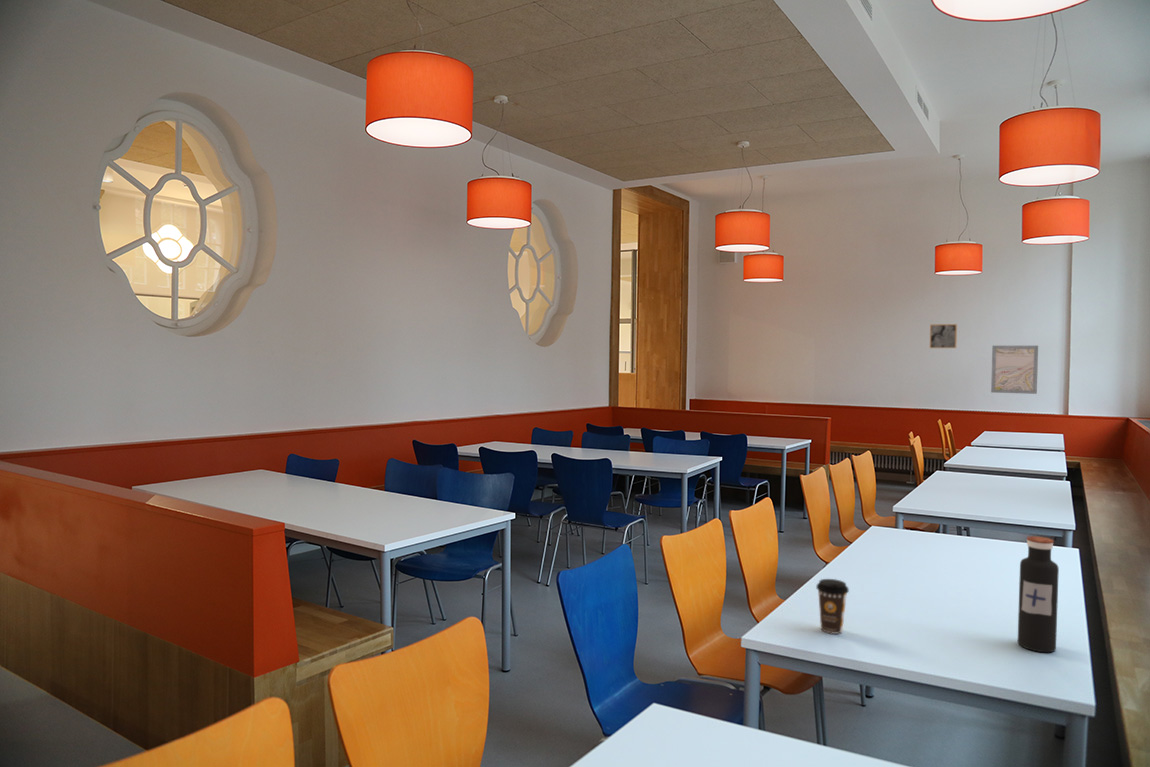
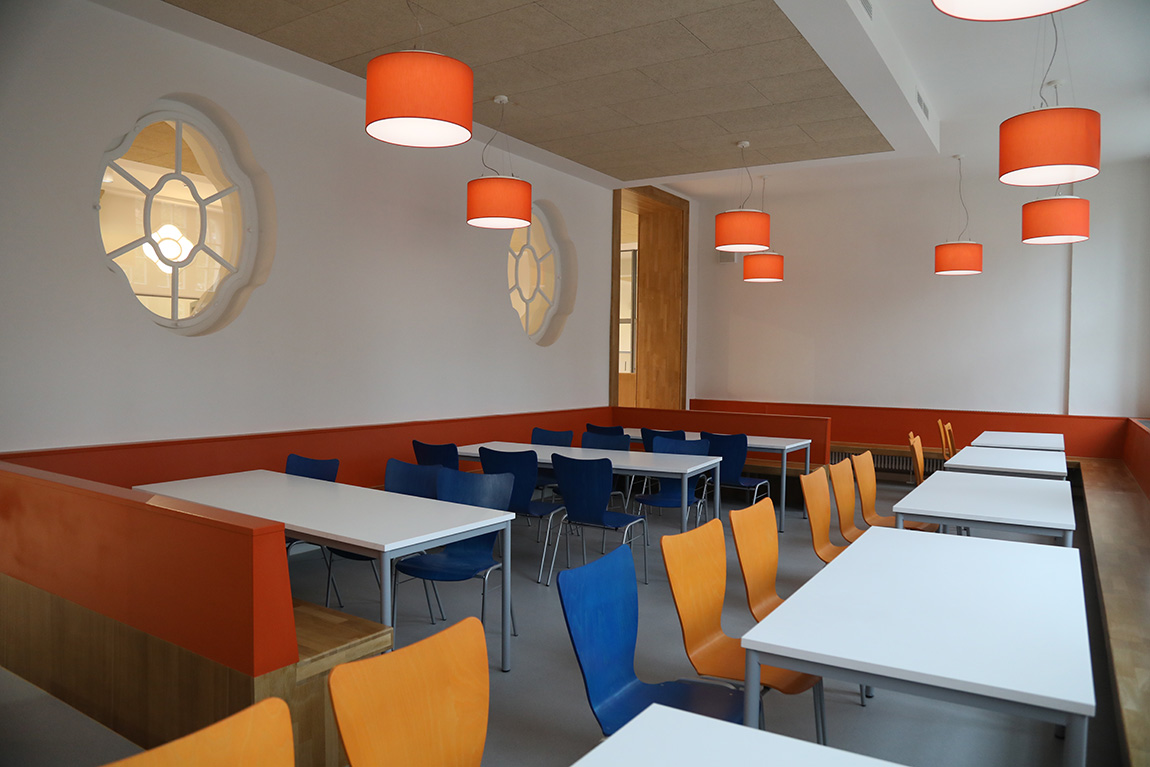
- wall art [929,323,958,349]
- coffee cup [815,578,850,635]
- water bottle [1017,535,1060,653]
- wall art [990,345,1039,395]
